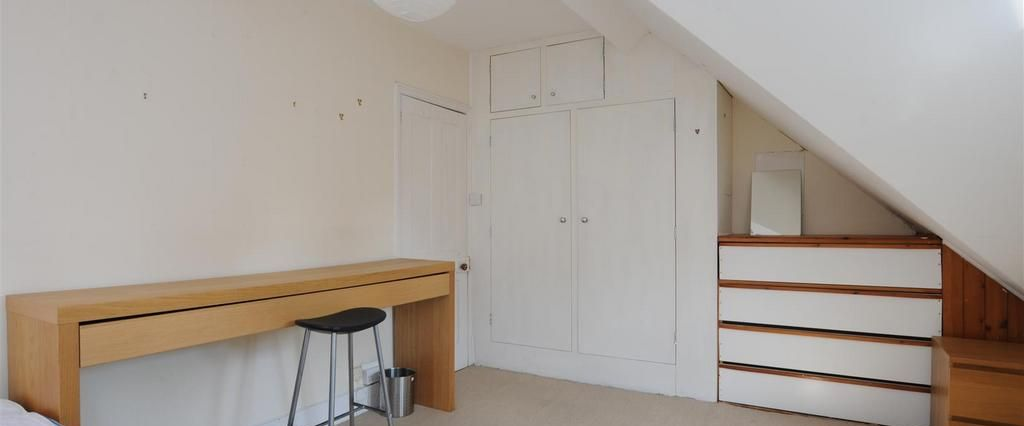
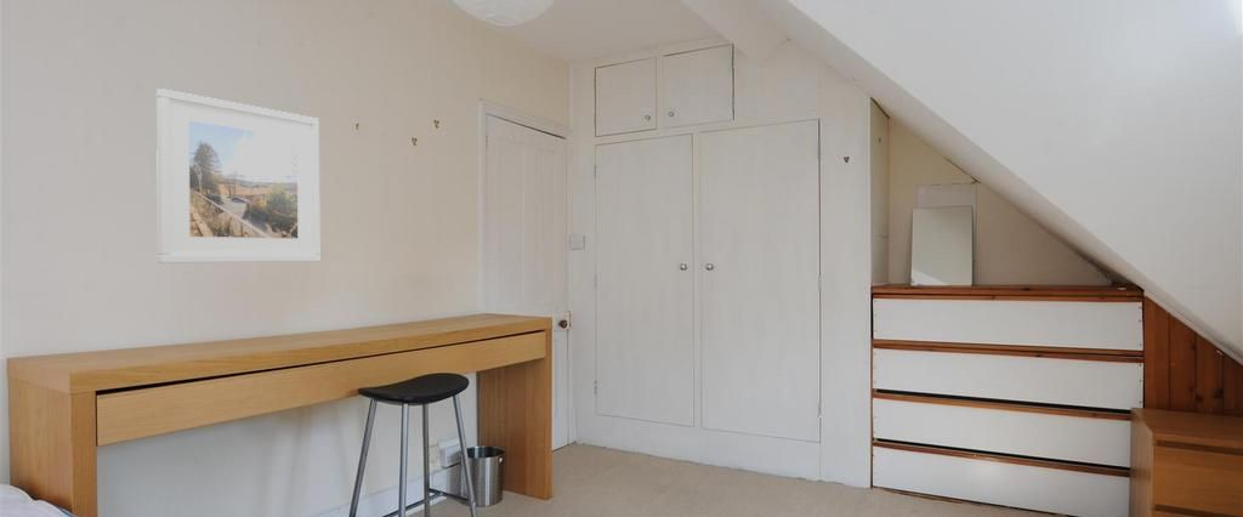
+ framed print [155,87,320,265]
